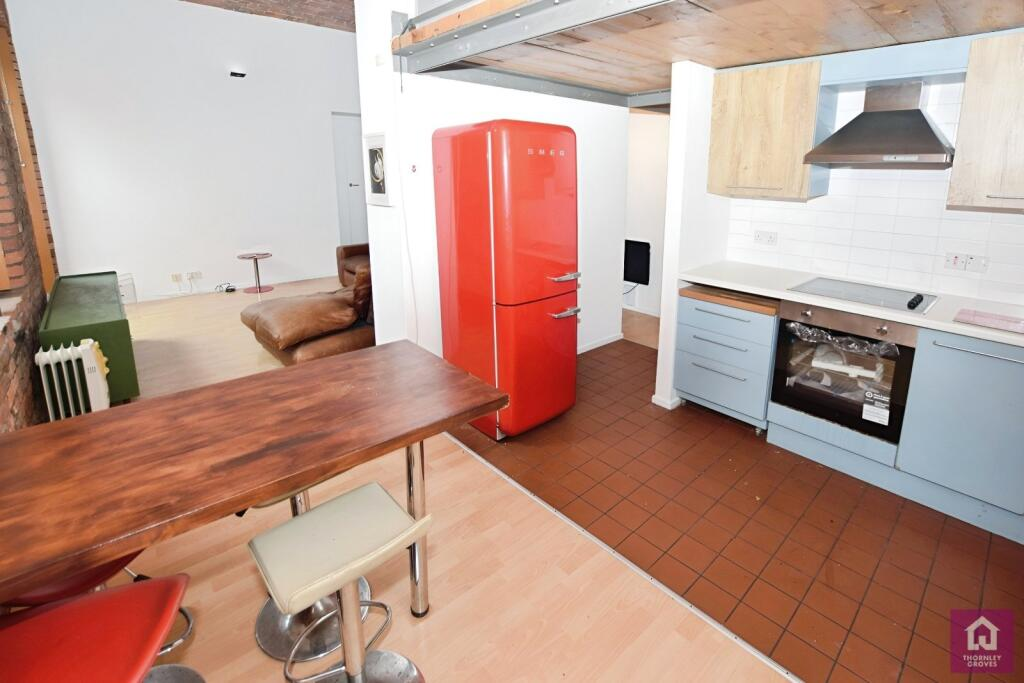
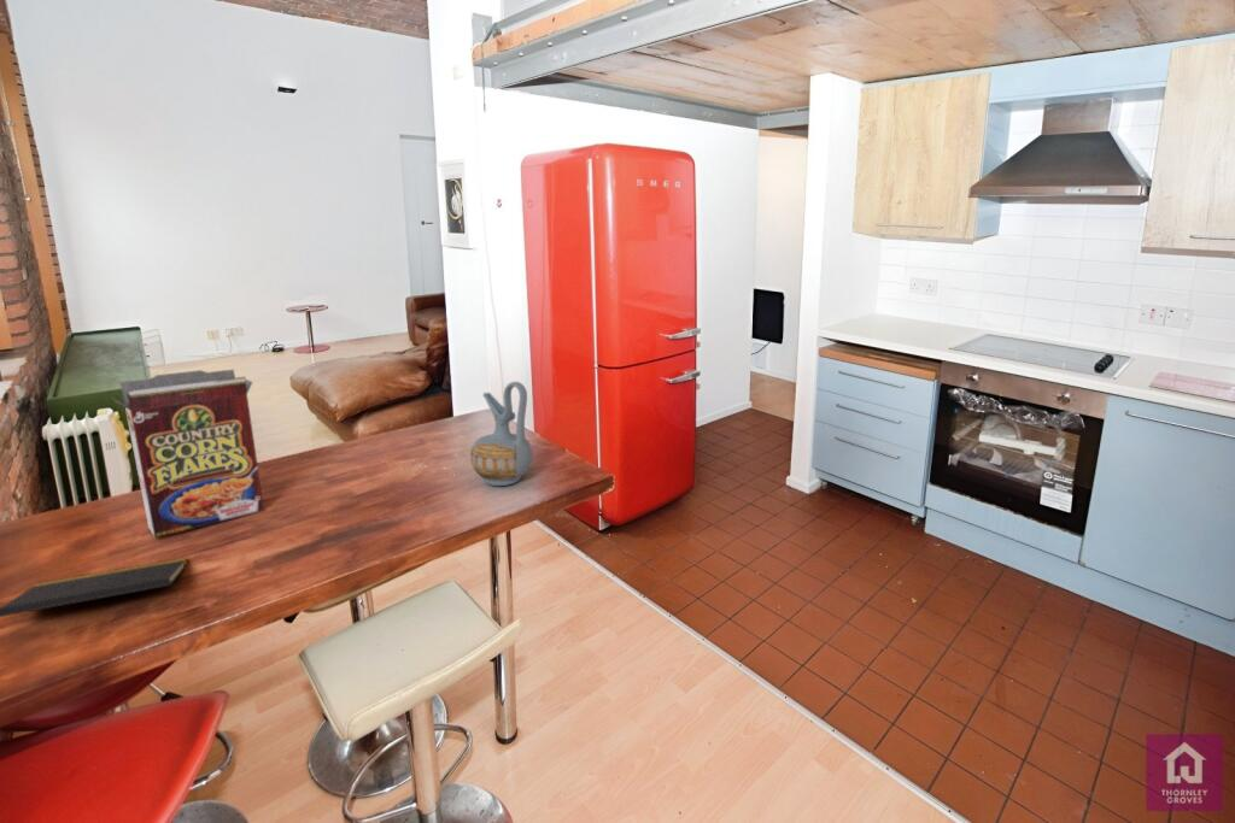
+ cereal box [111,369,265,539]
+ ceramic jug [469,381,534,487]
+ notepad [0,557,188,618]
